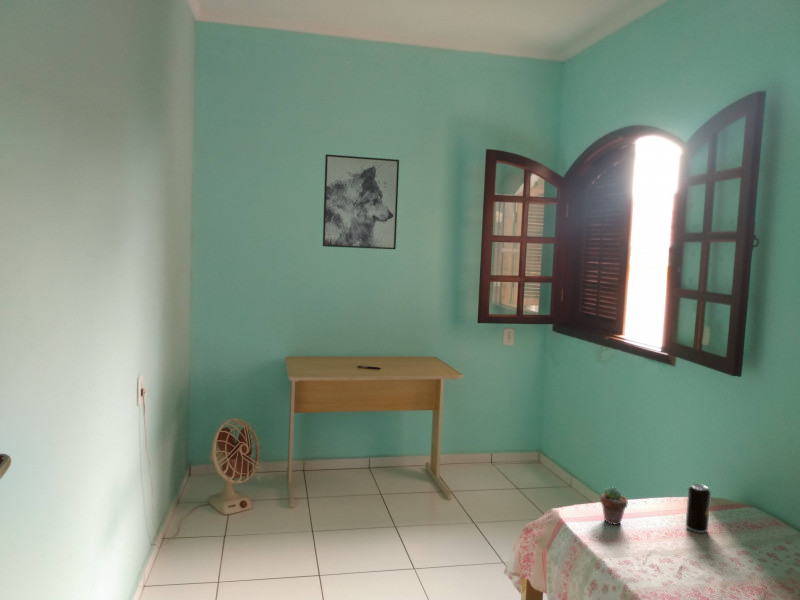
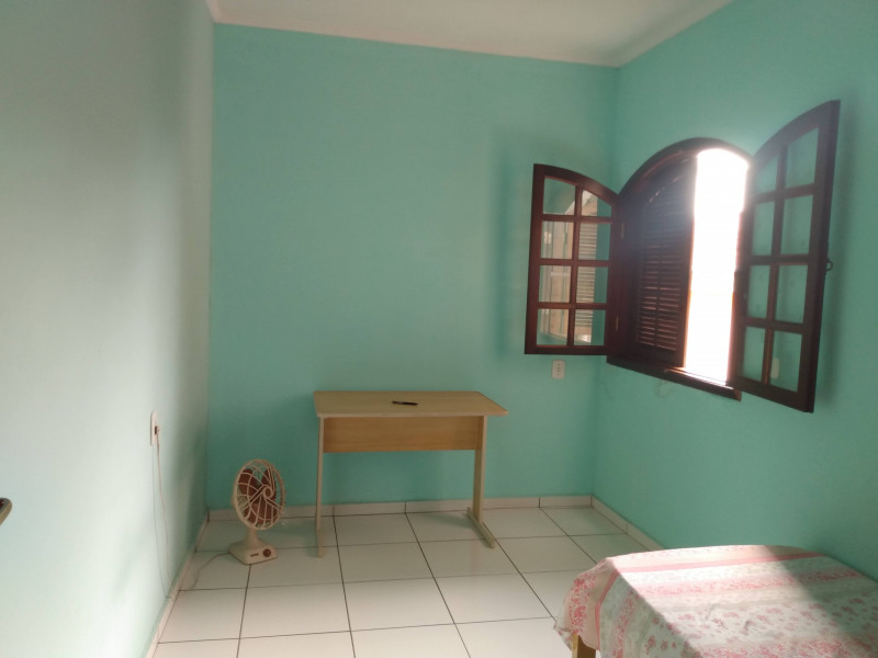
- potted succulent [600,486,629,526]
- wall art [322,153,400,250]
- beverage can [685,483,712,534]
